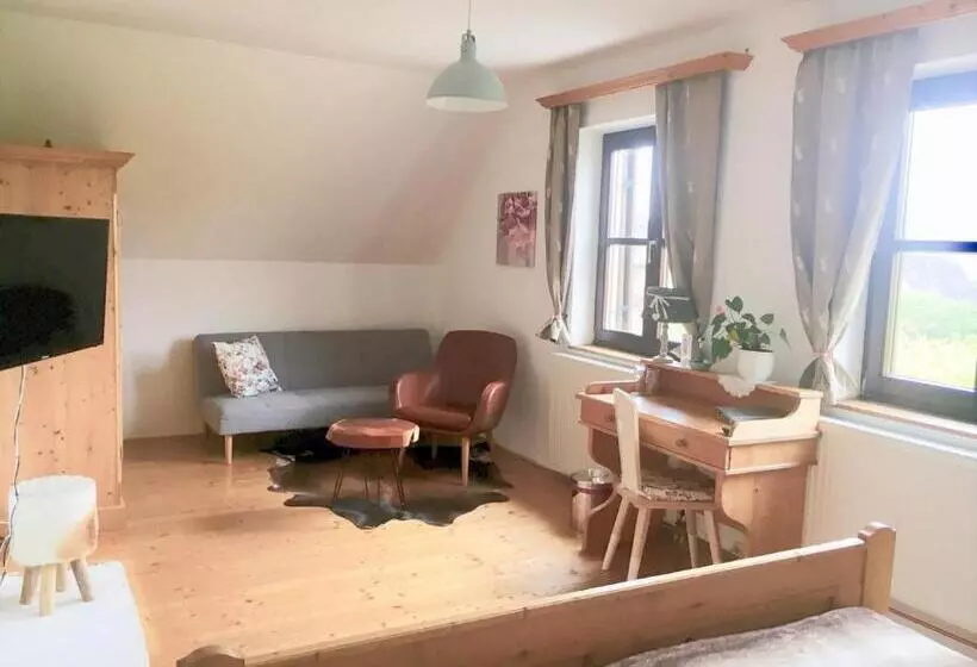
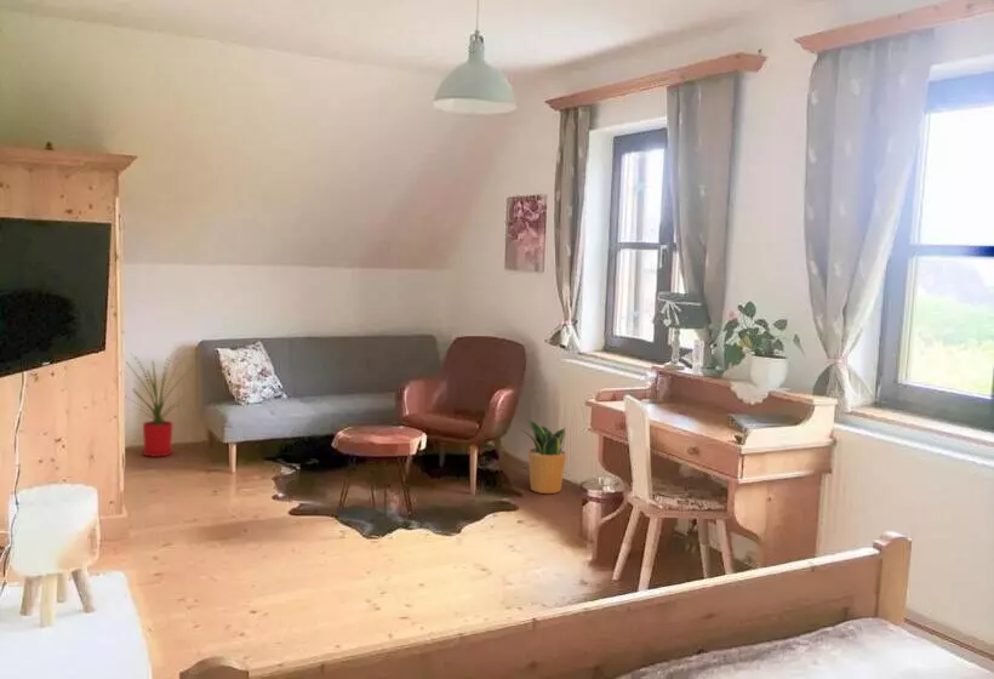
+ house plant [124,352,198,458]
+ potted plant [519,418,567,495]
